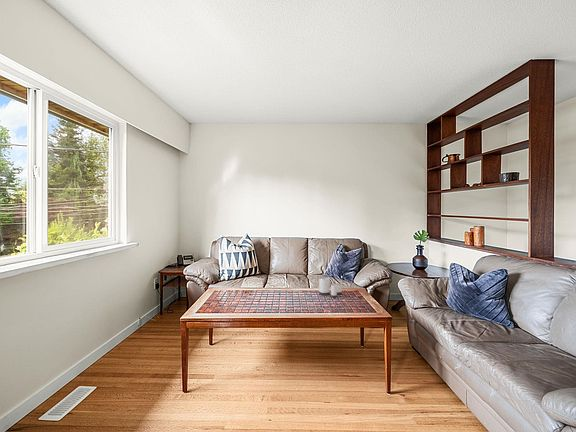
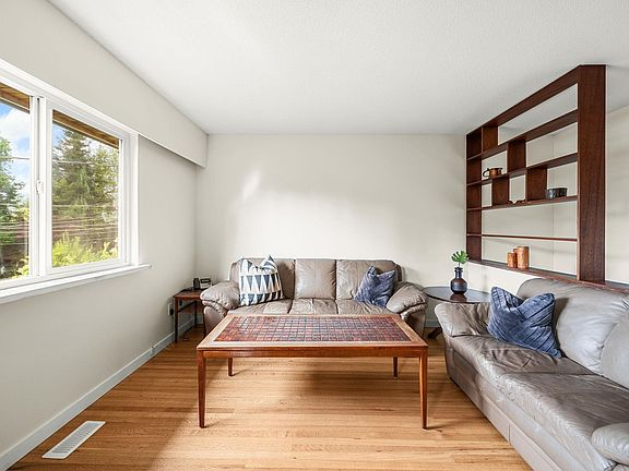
- candle [318,277,343,298]
